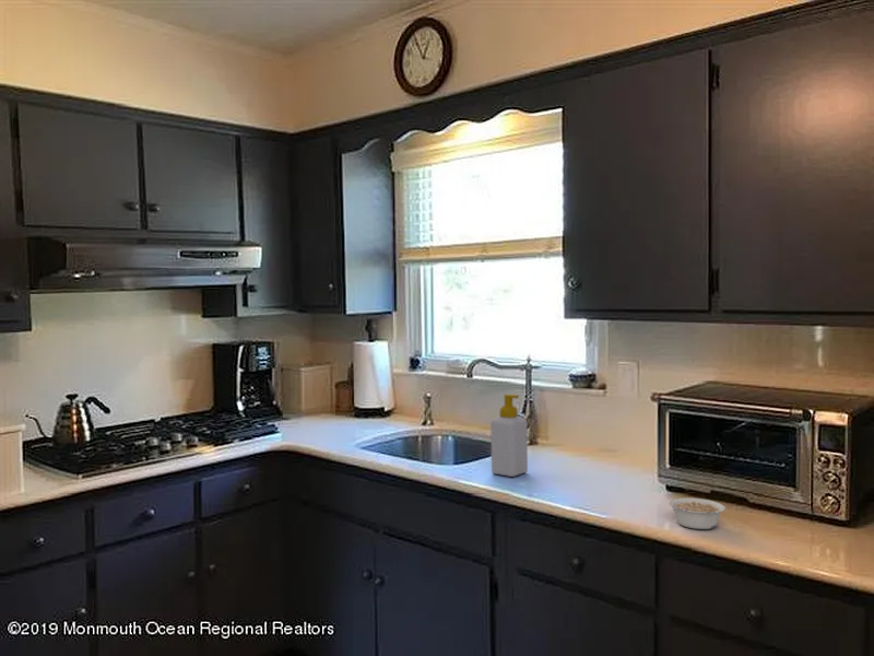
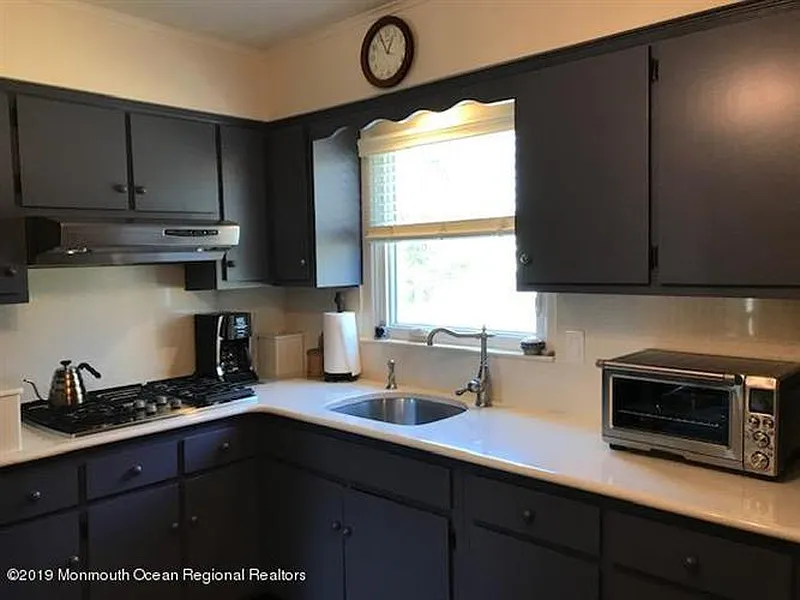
- legume [668,496,727,530]
- soap bottle [489,394,529,478]
